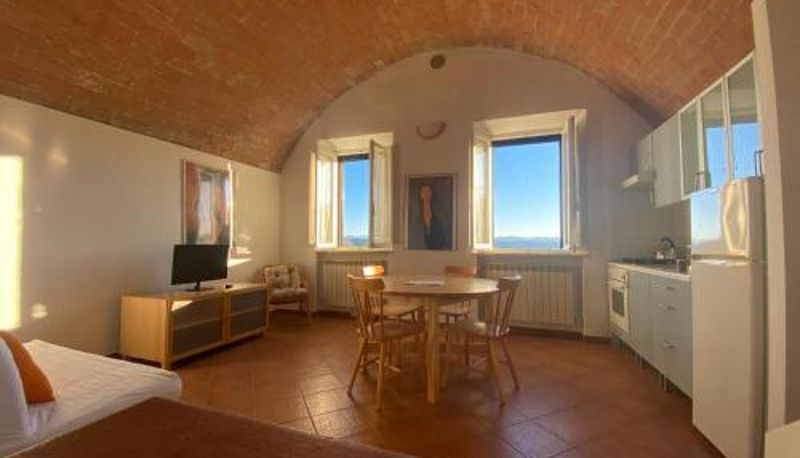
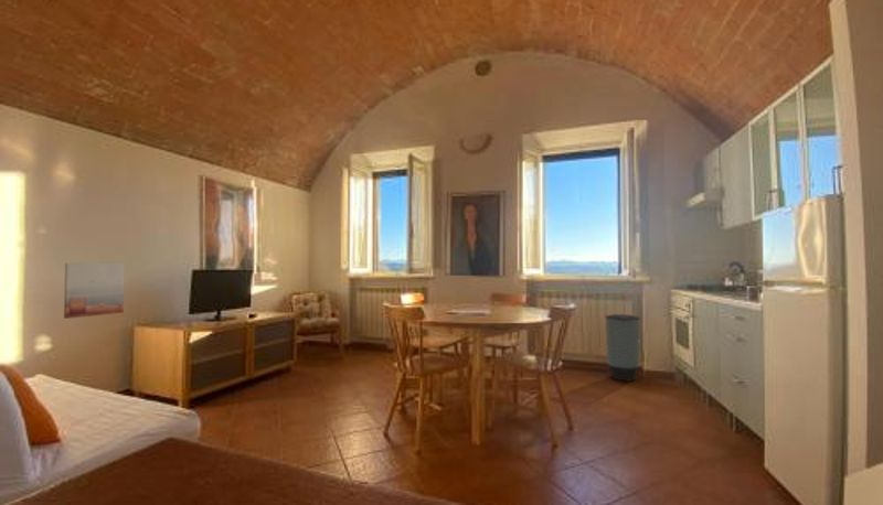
+ trash can [604,313,641,383]
+ wall art [63,262,126,320]
